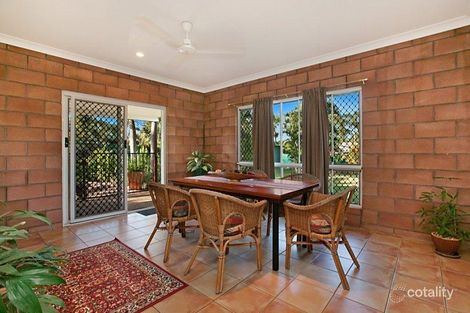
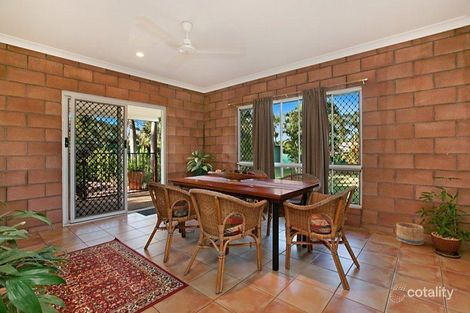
+ basket [395,221,425,246]
